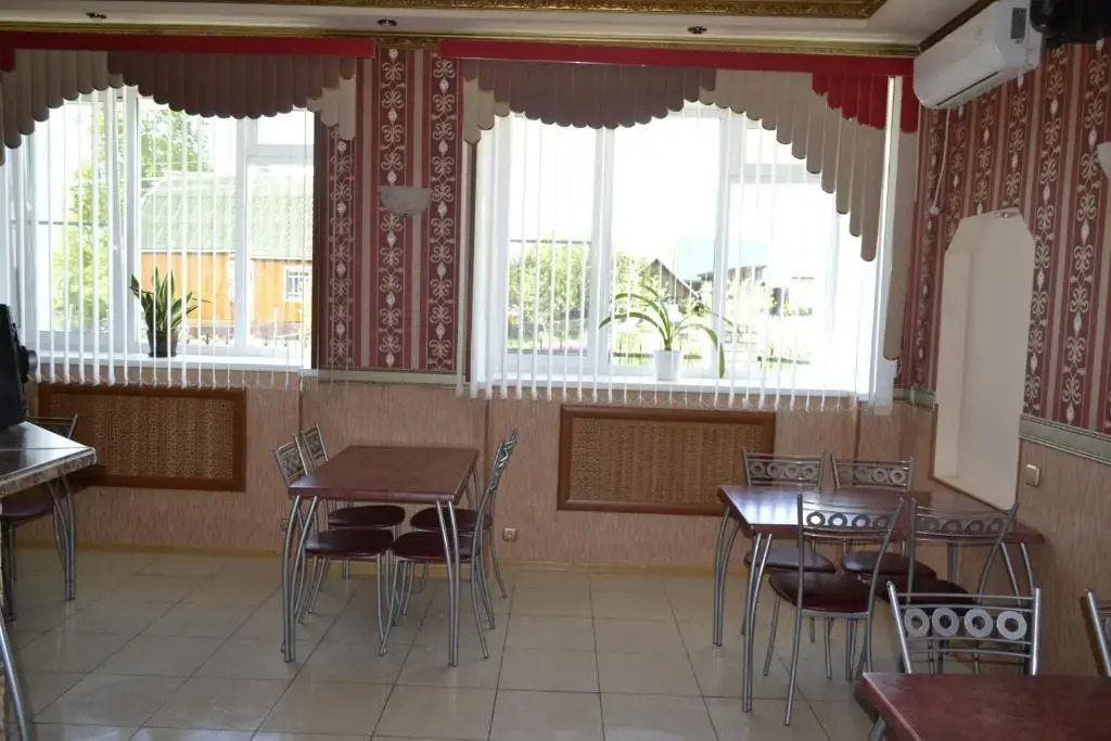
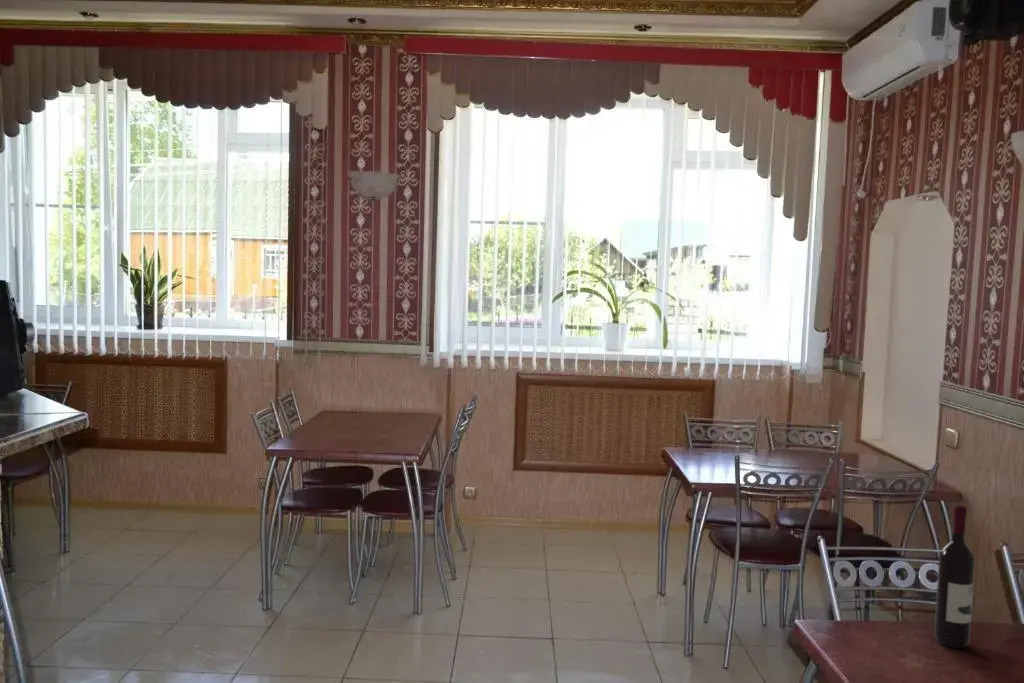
+ wine bottle [934,504,976,649]
